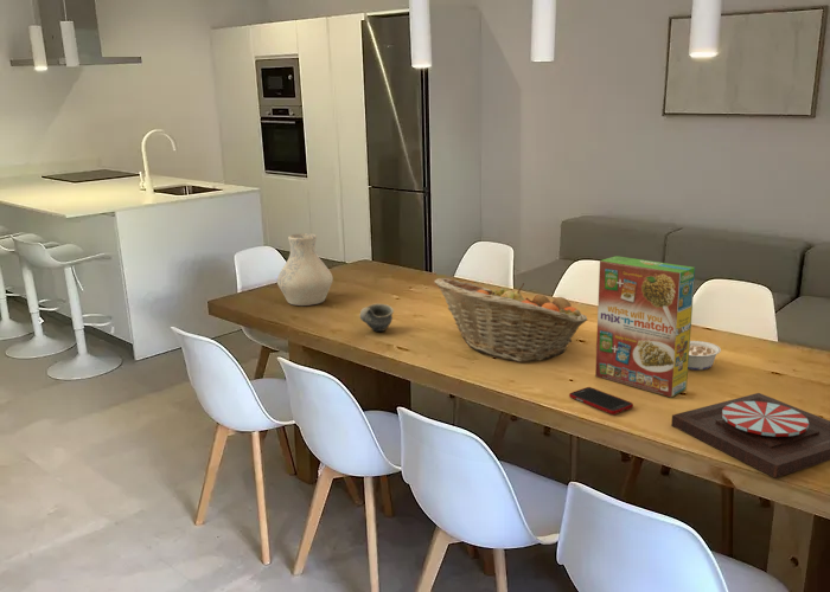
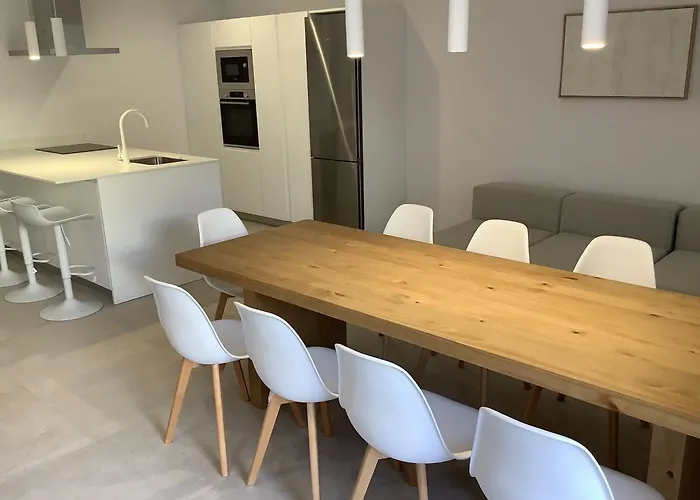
- cell phone [568,386,634,416]
- fruit basket [433,277,588,363]
- plate [671,392,830,478]
- cup [359,303,395,333]
- vase [276,232,334,307]
- legume [688,340,722,371]
- cereal box [594,255,696,399]
